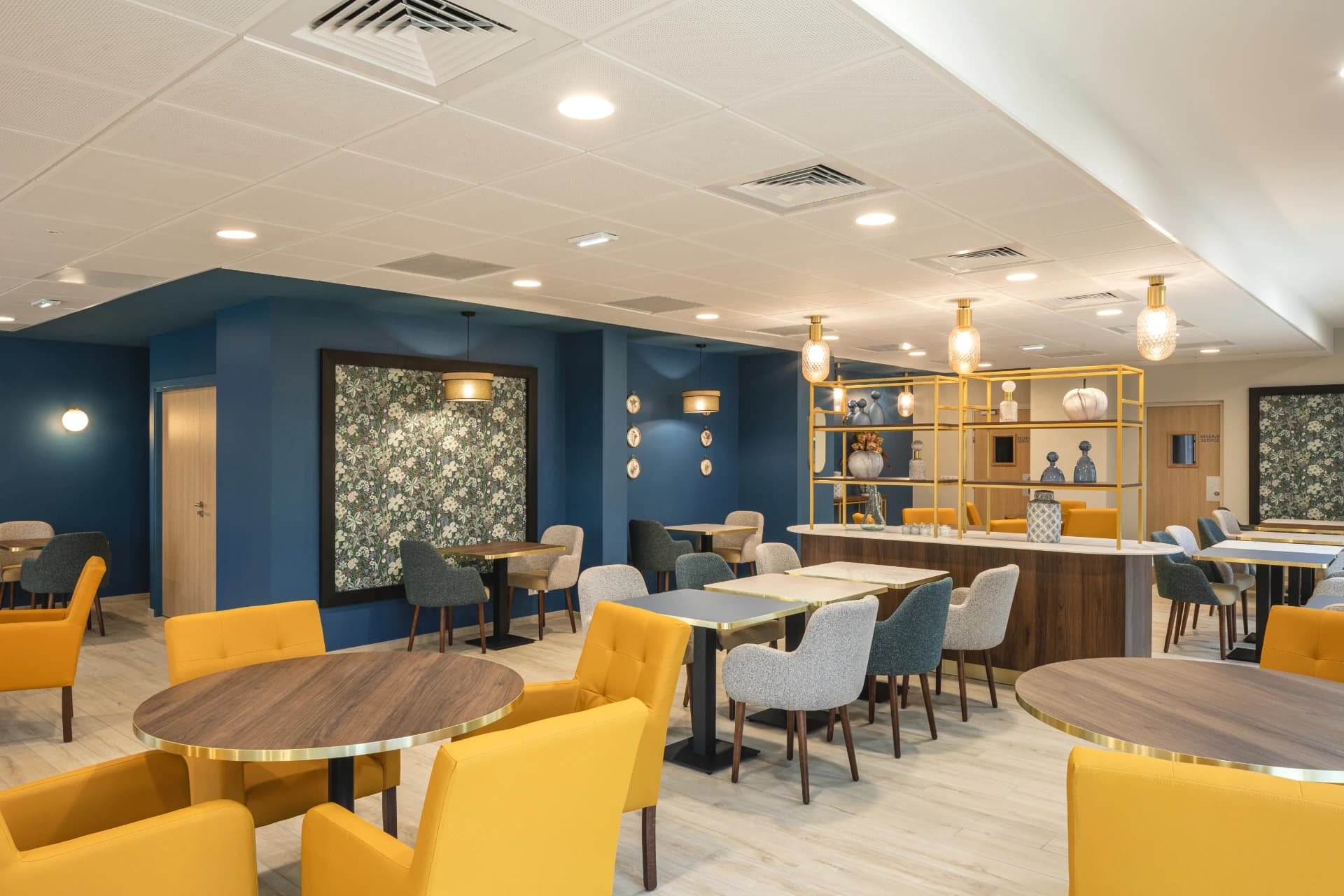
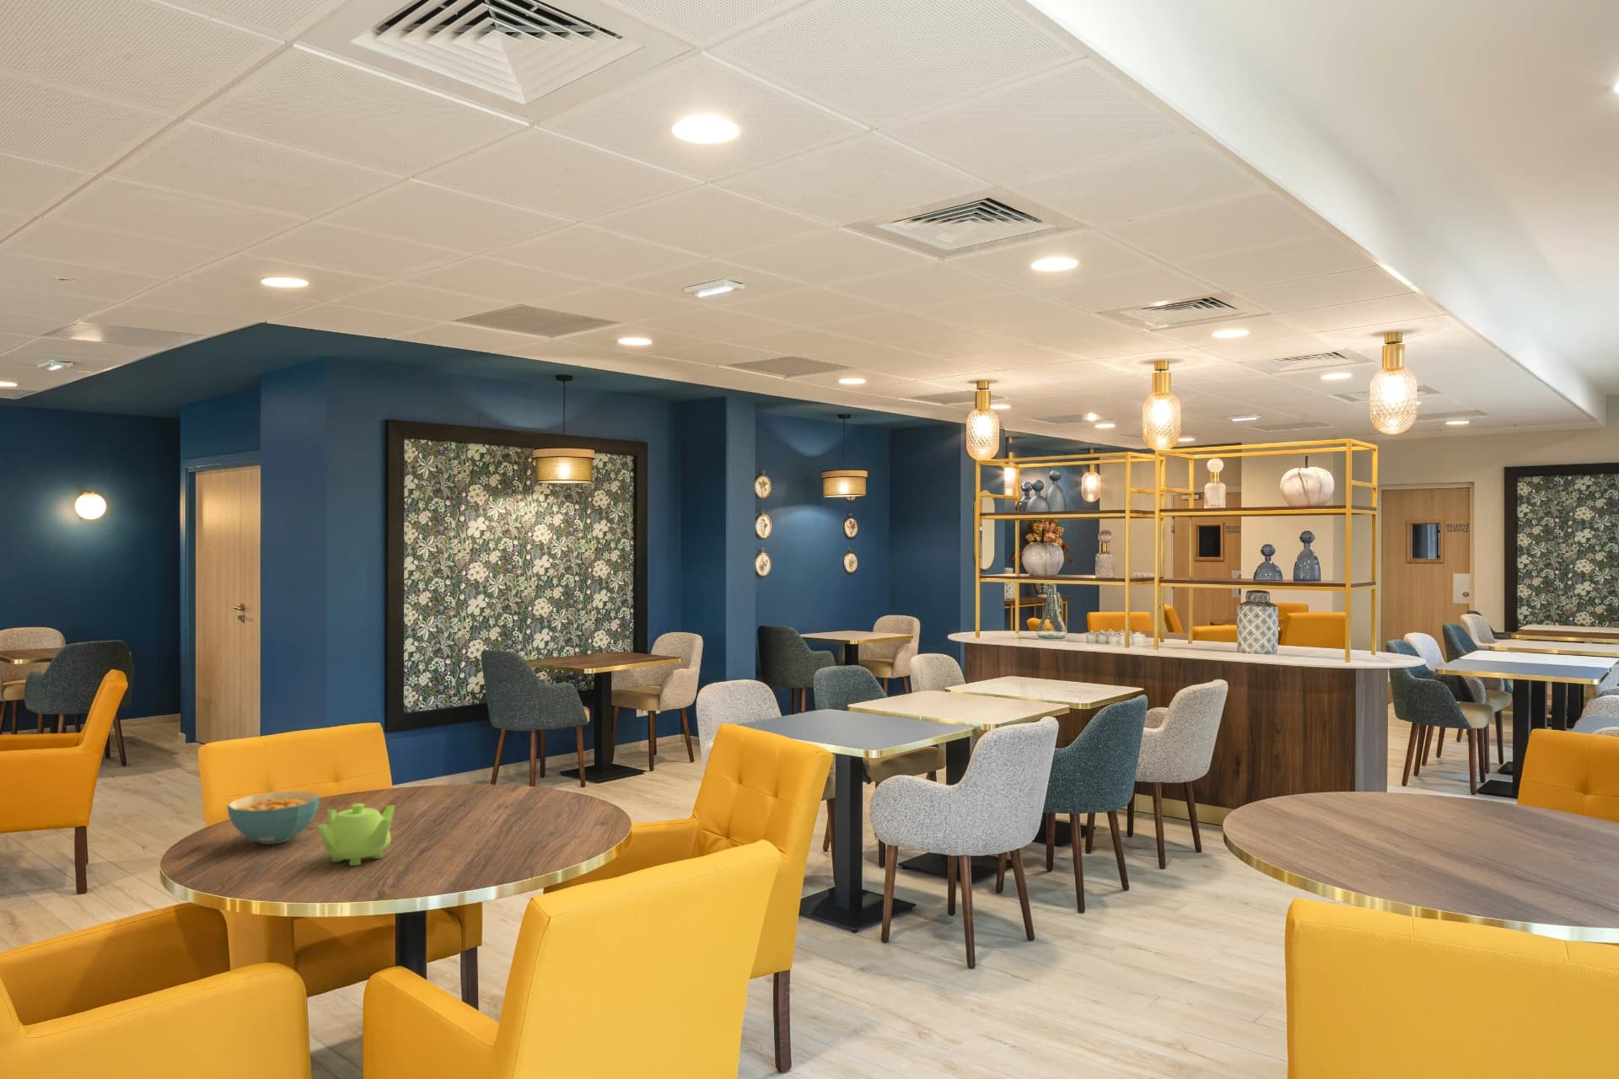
+ teapot [316,802,396,867]
+ cereal bowl [226,790,322,845]
